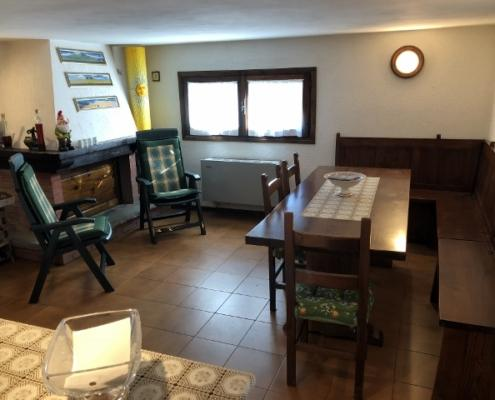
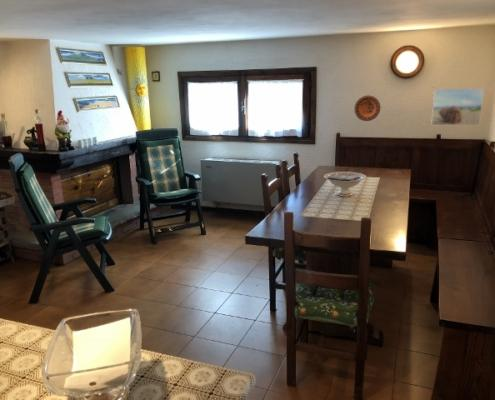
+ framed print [430,87,485,127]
+ decorative plate [353,95,381,122]
